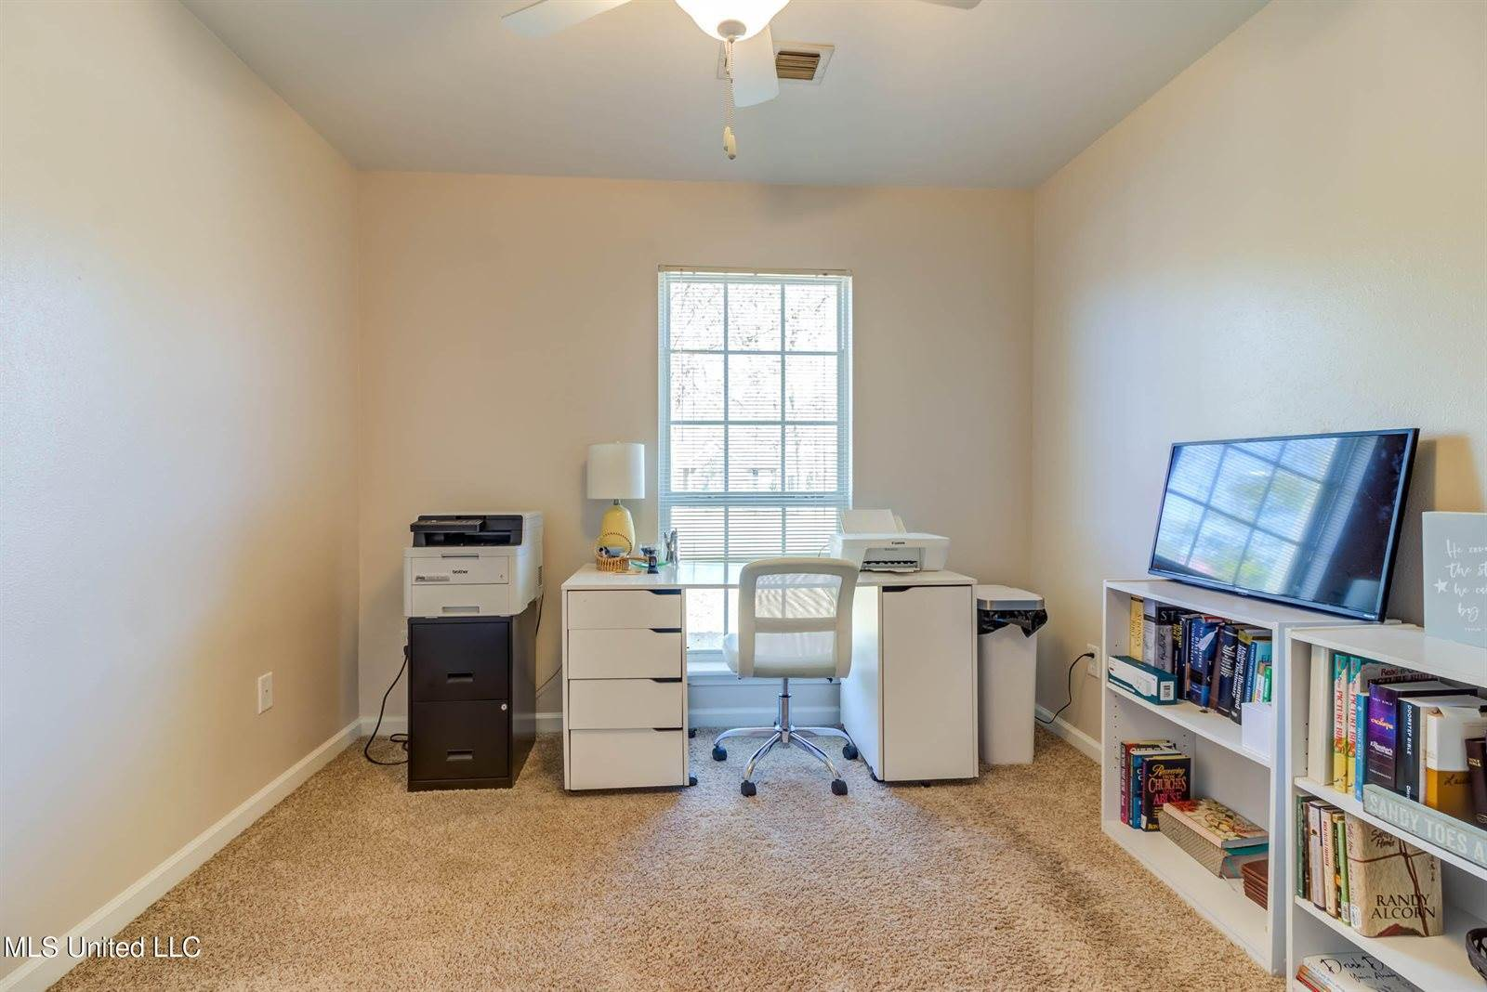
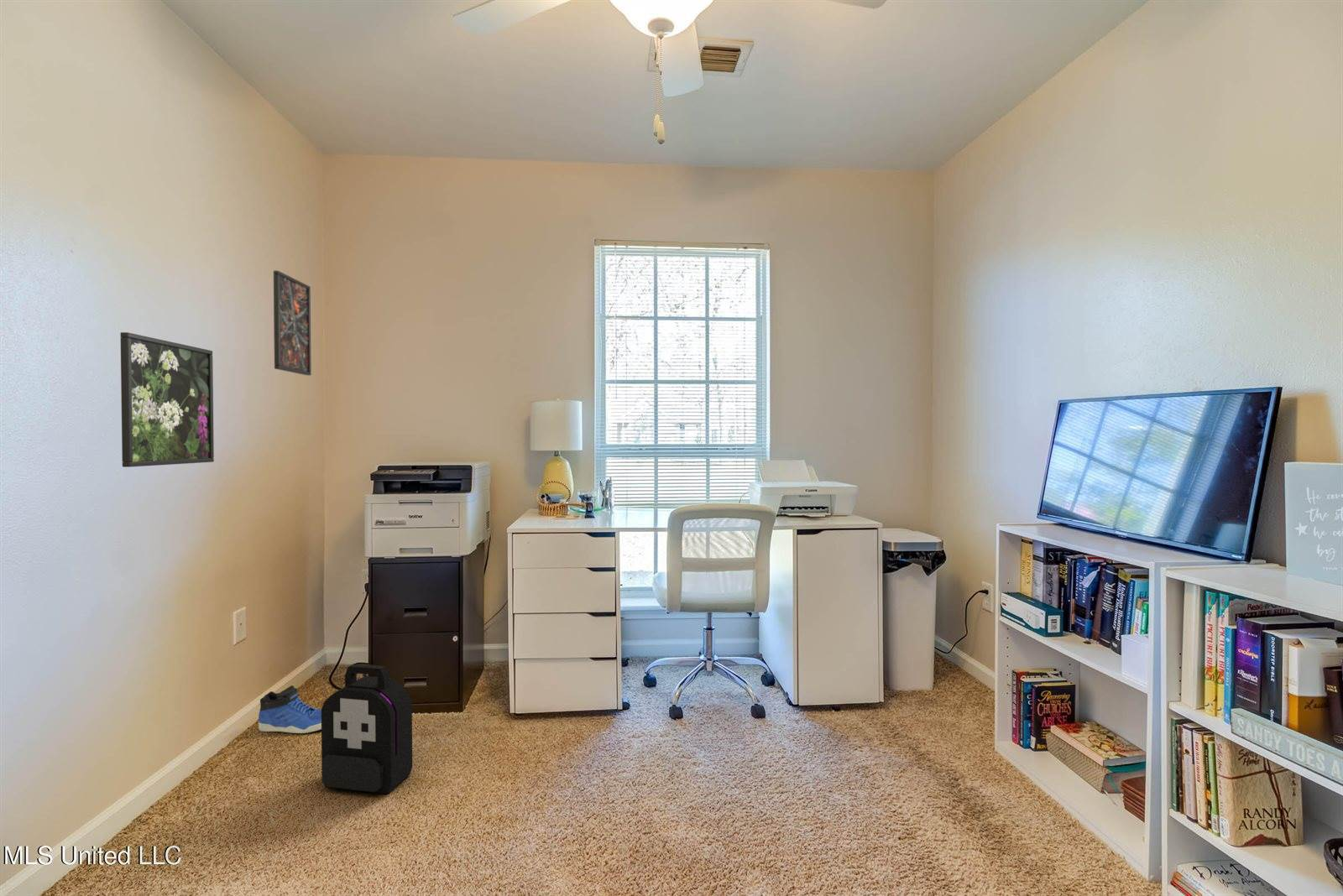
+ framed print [273,270,312,376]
+ backpack [321,663,413,794]
+ sneaker [258,685,321,734]
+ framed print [119,331,215,468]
